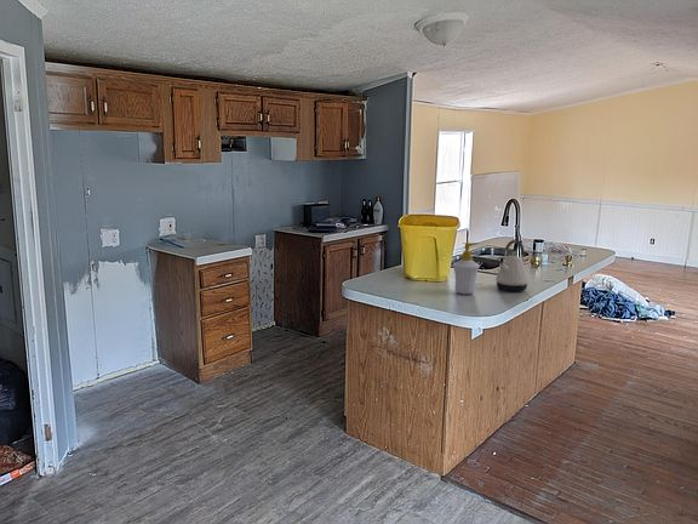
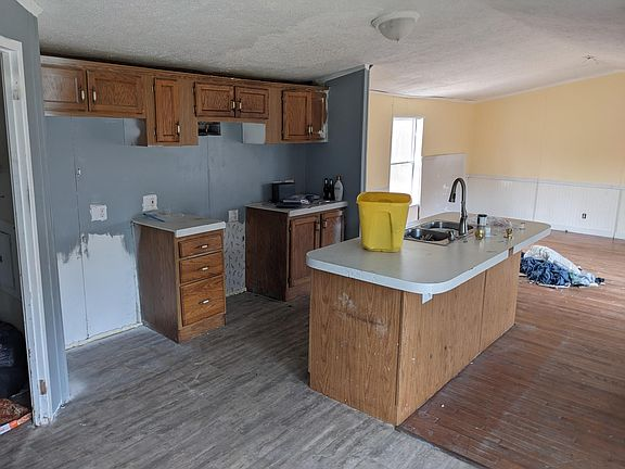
- soap bottle [452,241,481,296]
- kettle [494,239,530,292]
